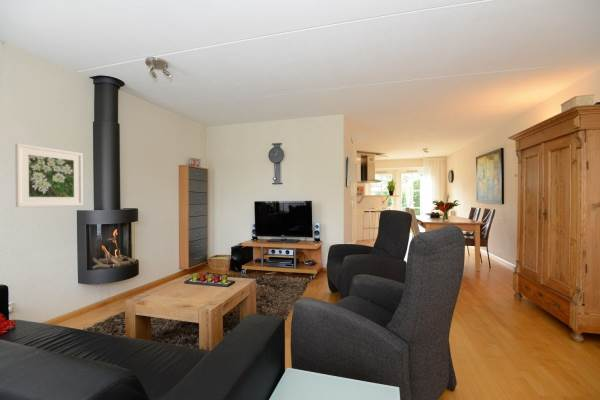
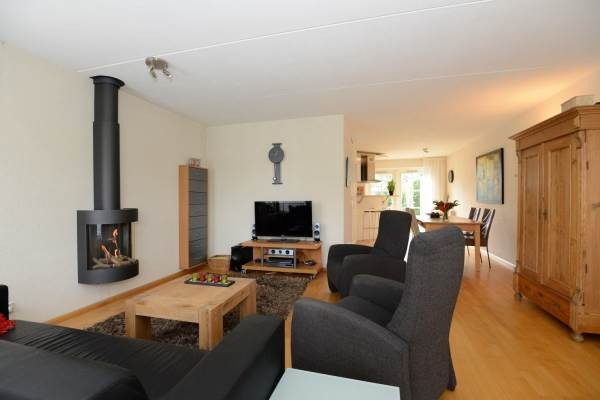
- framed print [14,142,84,208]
